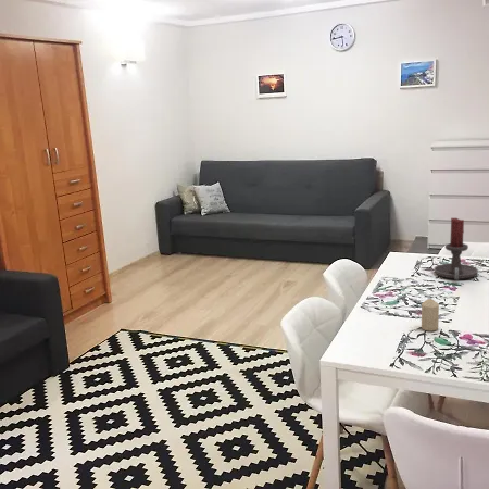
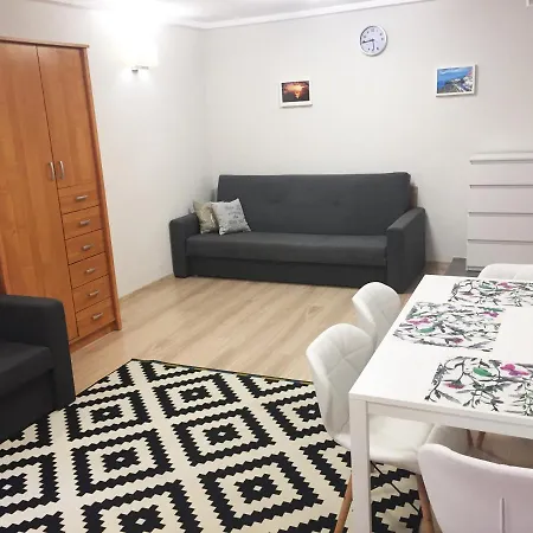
- candle holder [432,217,479,281]
- candle [421,298,440,333]
